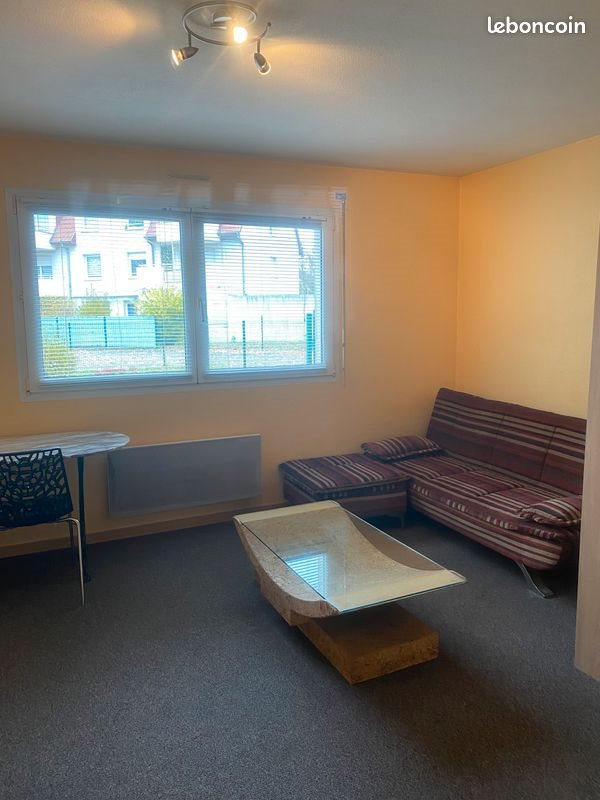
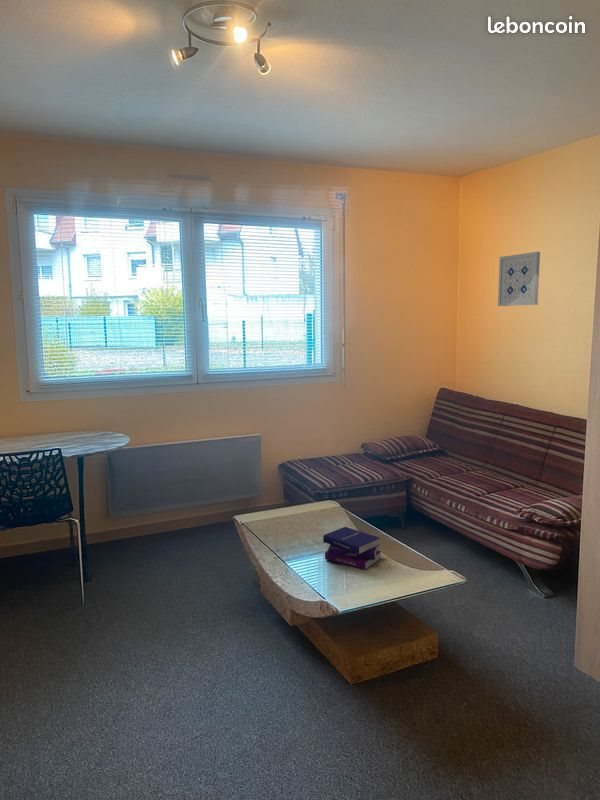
+ wall art [497,251,541,307]
+ book [322,526,382,571]
